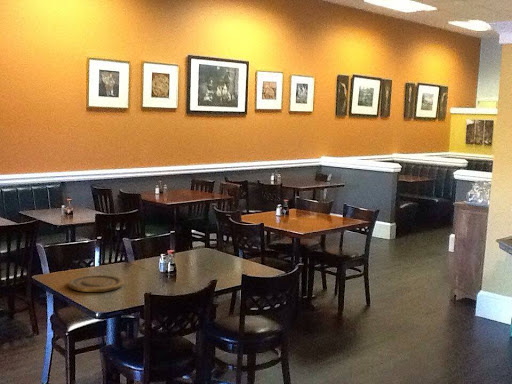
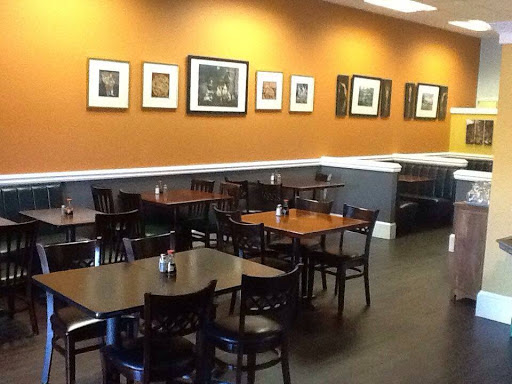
- plate [68,274,125,293]
